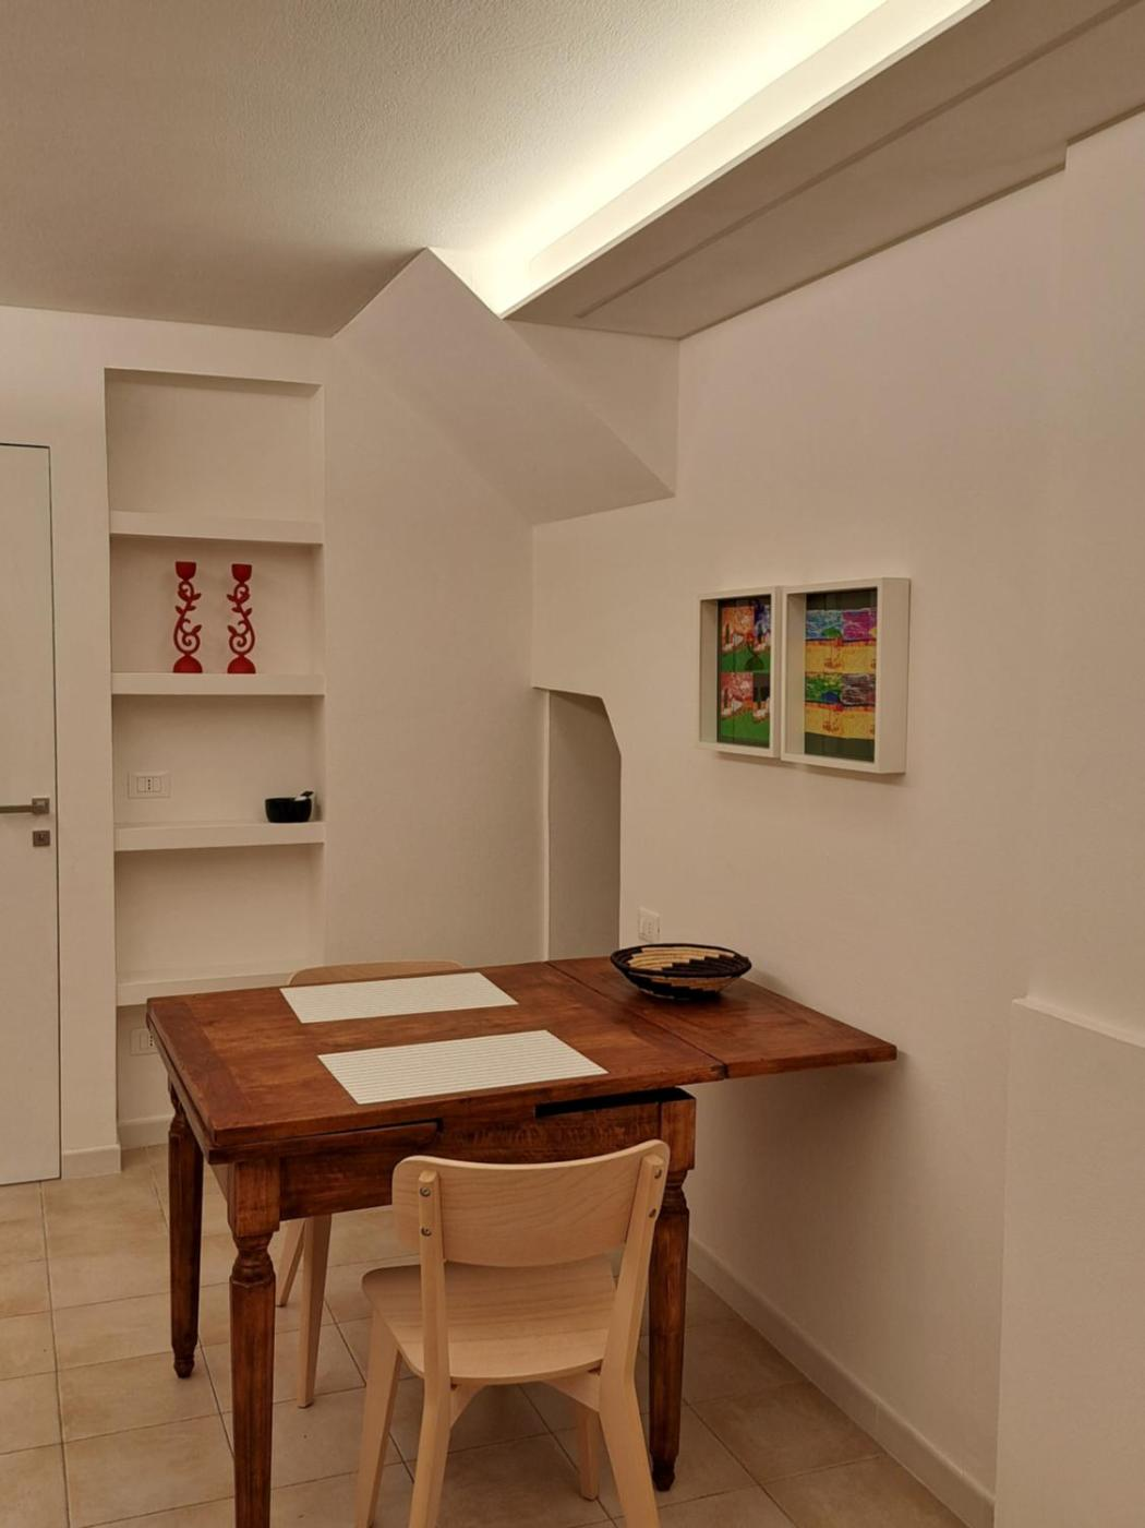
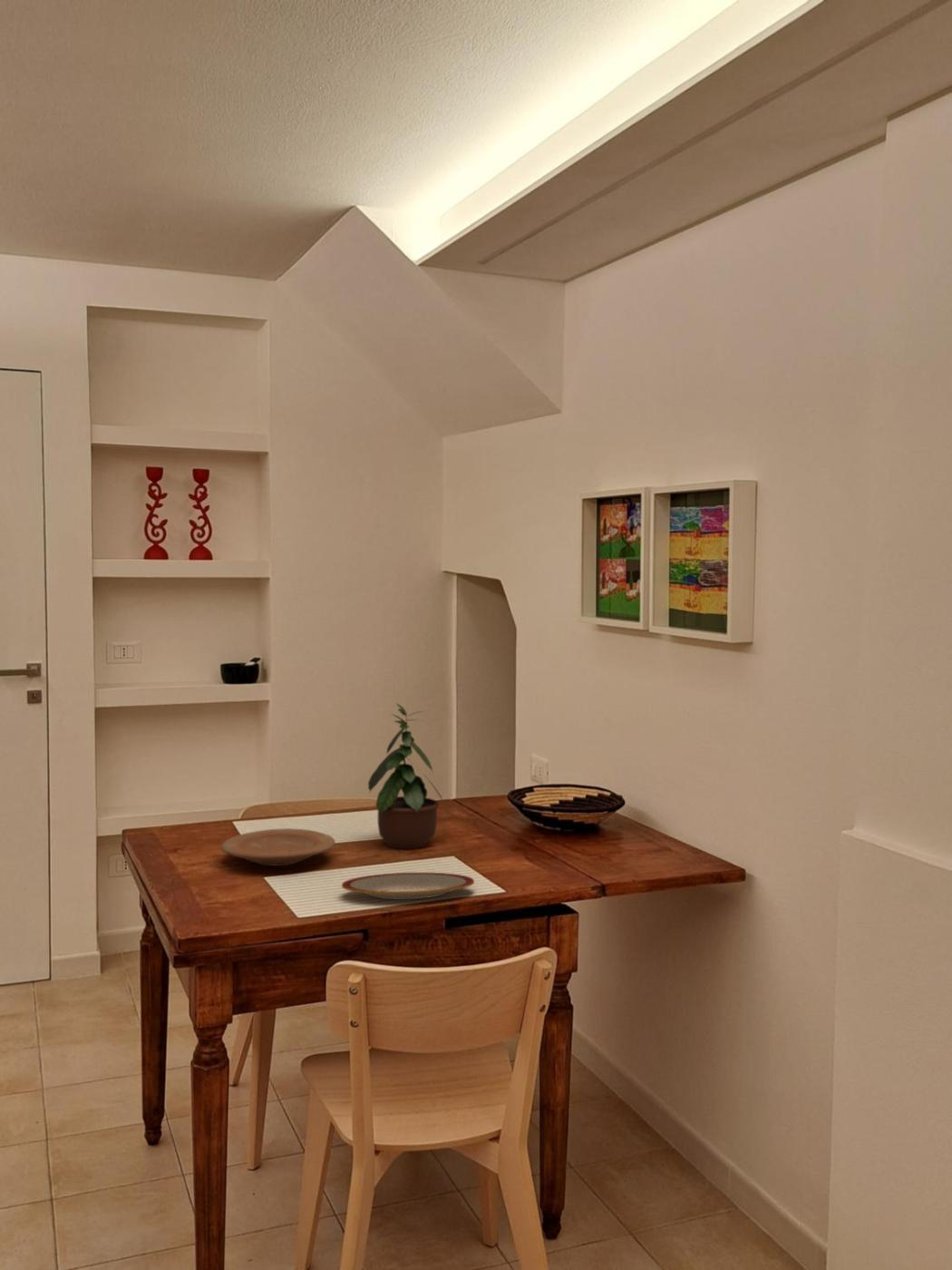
+ plate [341,872,475,900]
+ potted plant [367,703,445,849]
+ plate [220,827,336,866]
